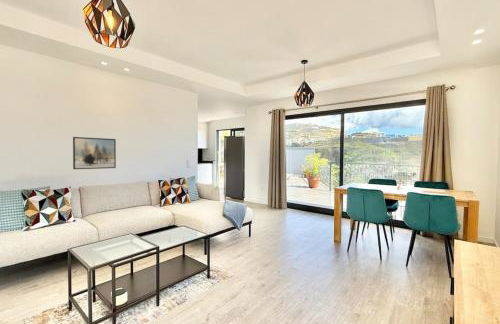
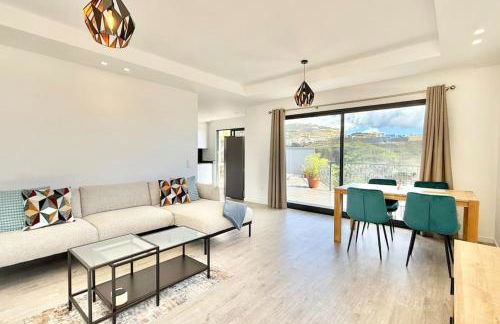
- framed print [72,136,117,170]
